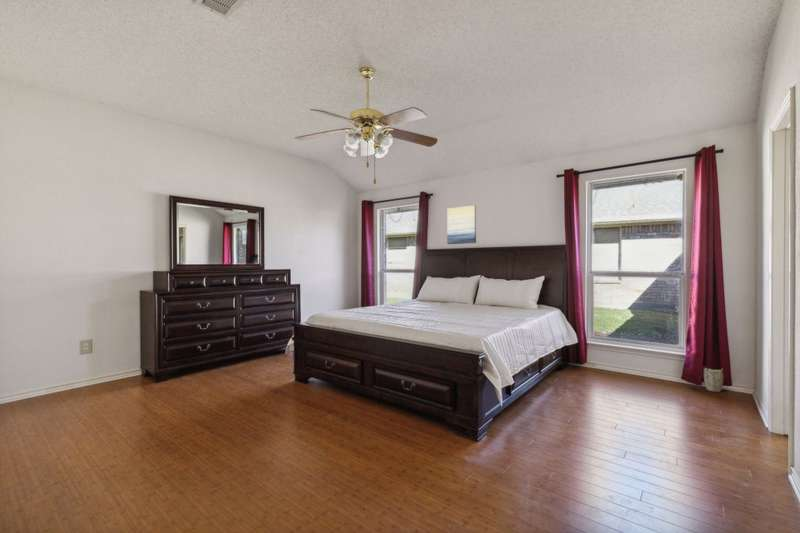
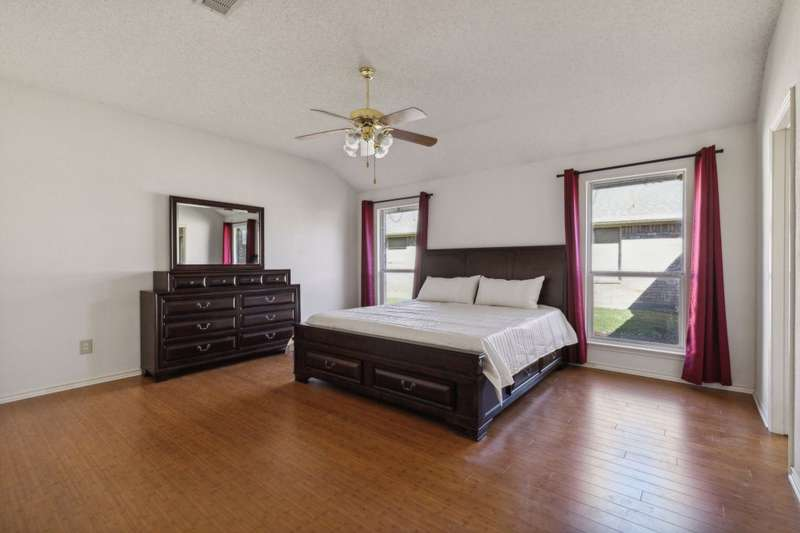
- wall art [446,204,477,245]
- plant pot [703,367,724,393]
